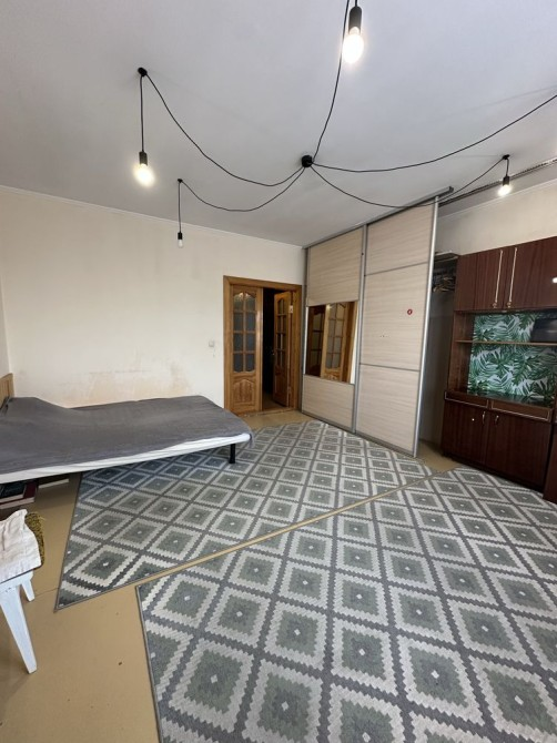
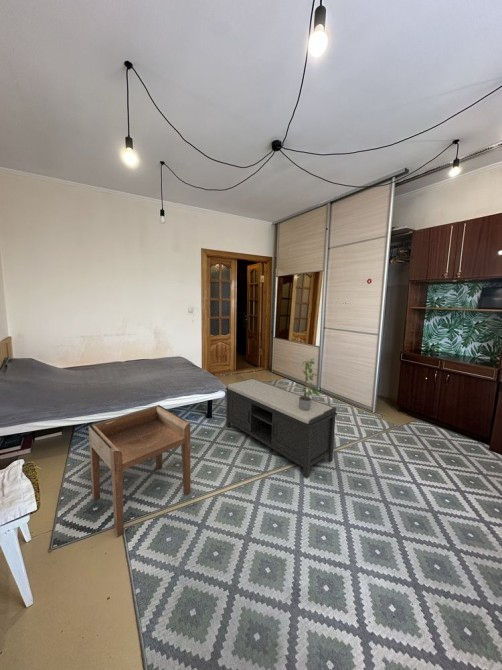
+ potted plant [293,358,321,410]
+ side table [87,404,192,538]
+ bench [225,377,338,479]
